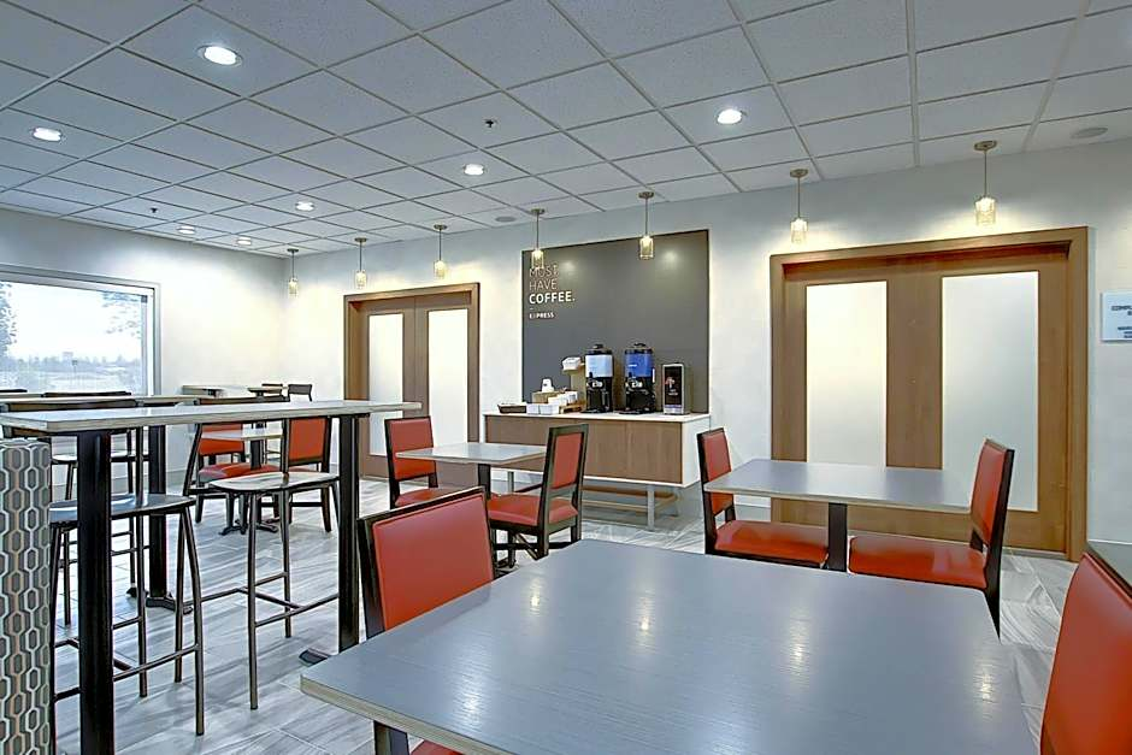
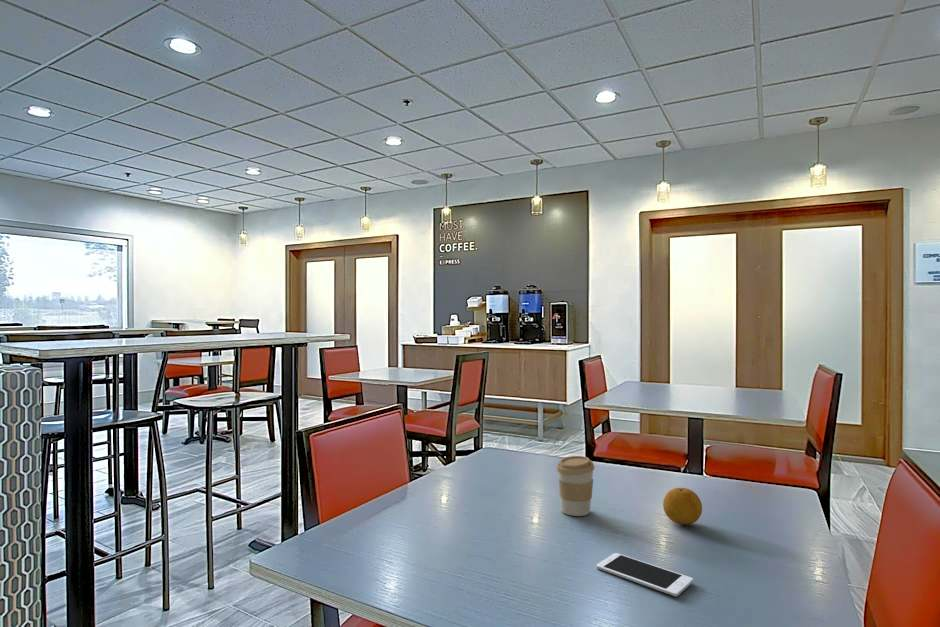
+ cell phone [595,552,694,598]
+ fruit [662,487,703,525]
+ coffee cup [555,455,595,517]
